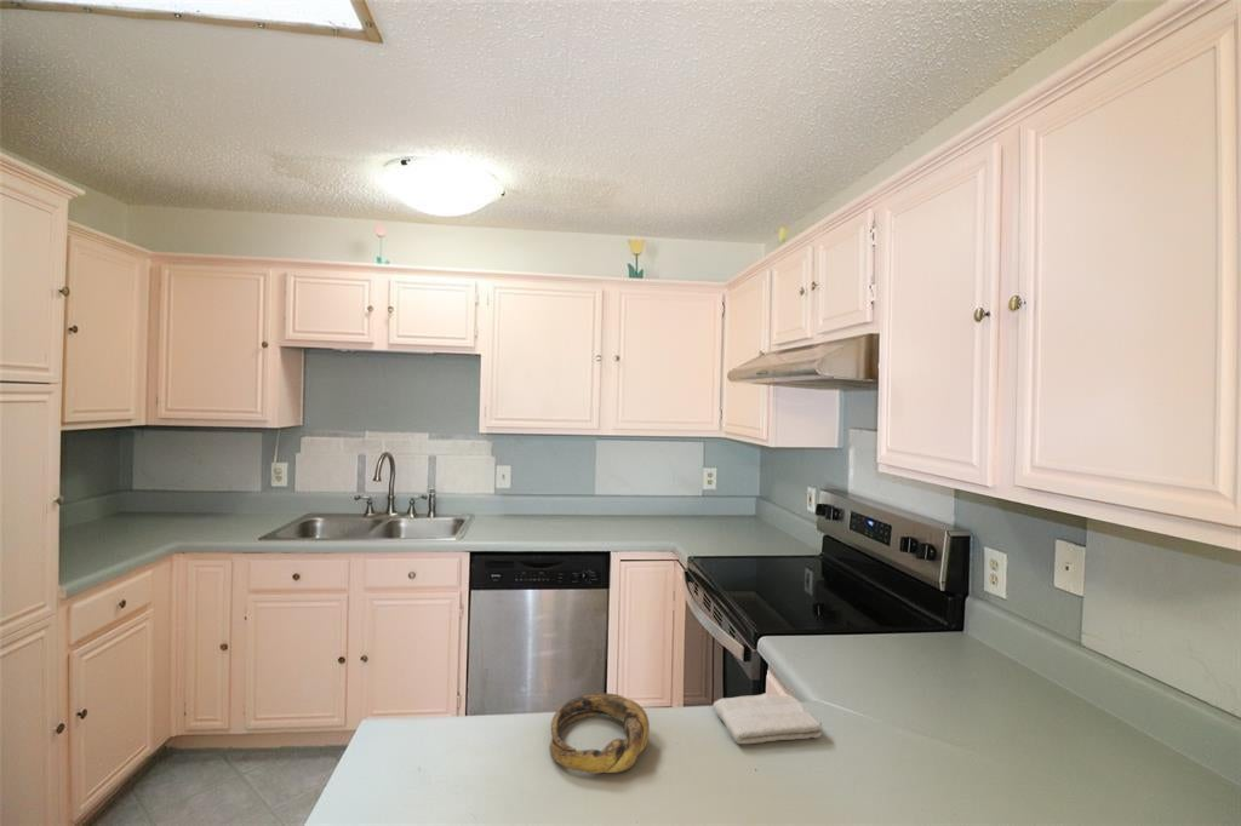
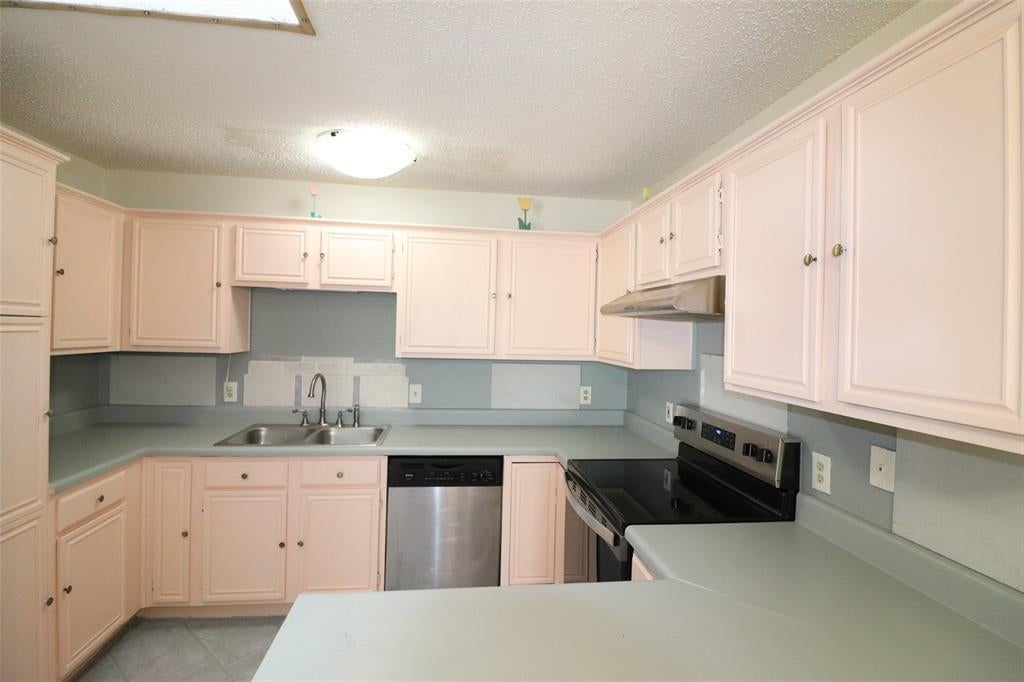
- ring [549,692,651,775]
- washcloth [711,692,823,745]
